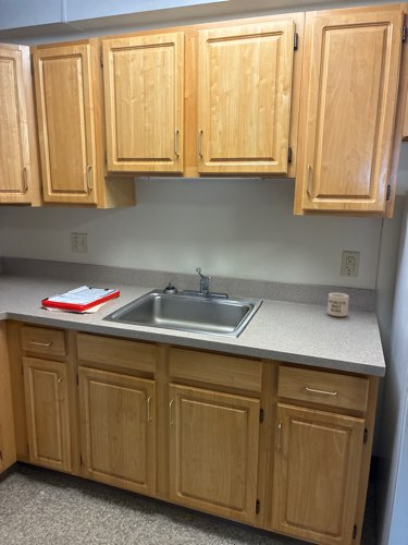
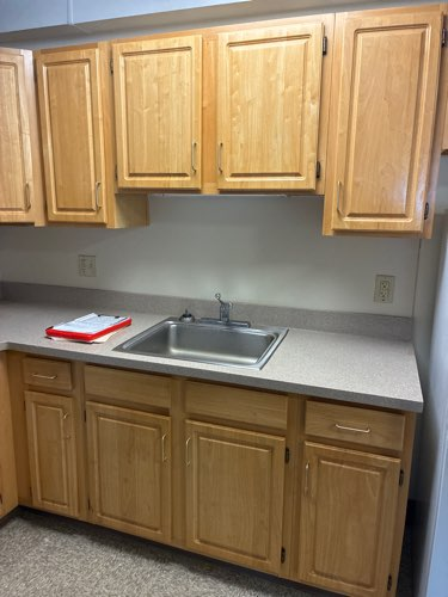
- mug [326,292,350,317]
